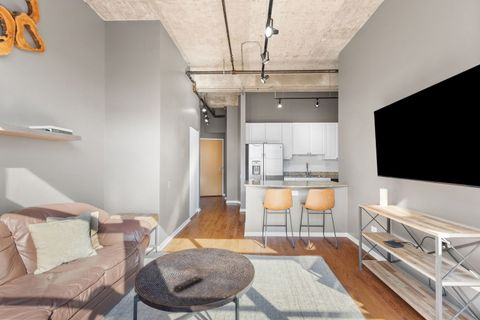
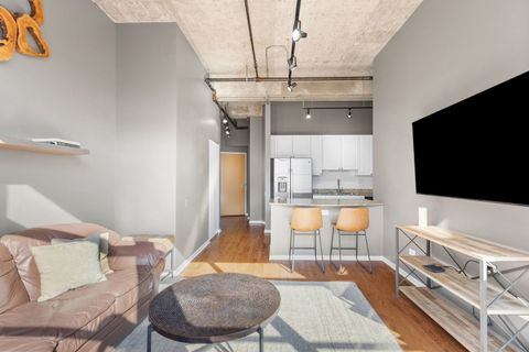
- remote control [172,275,203,293]
